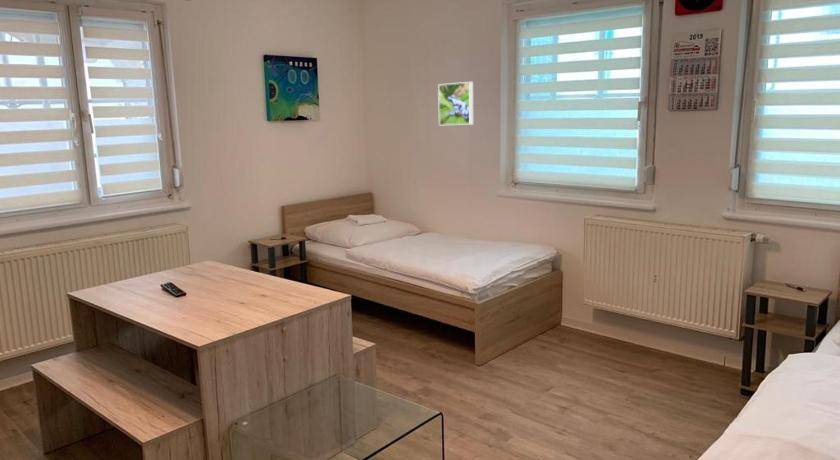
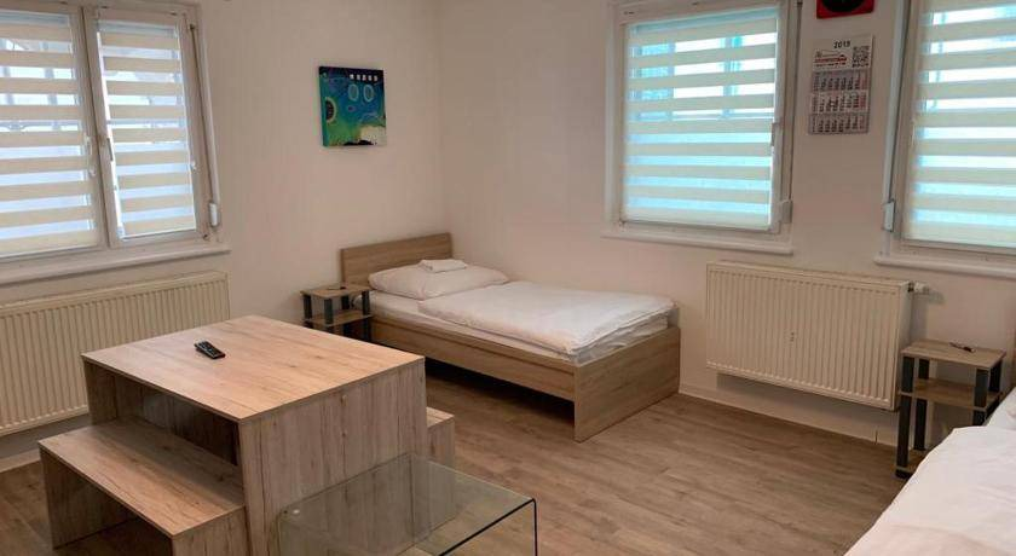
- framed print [437,81,474,126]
